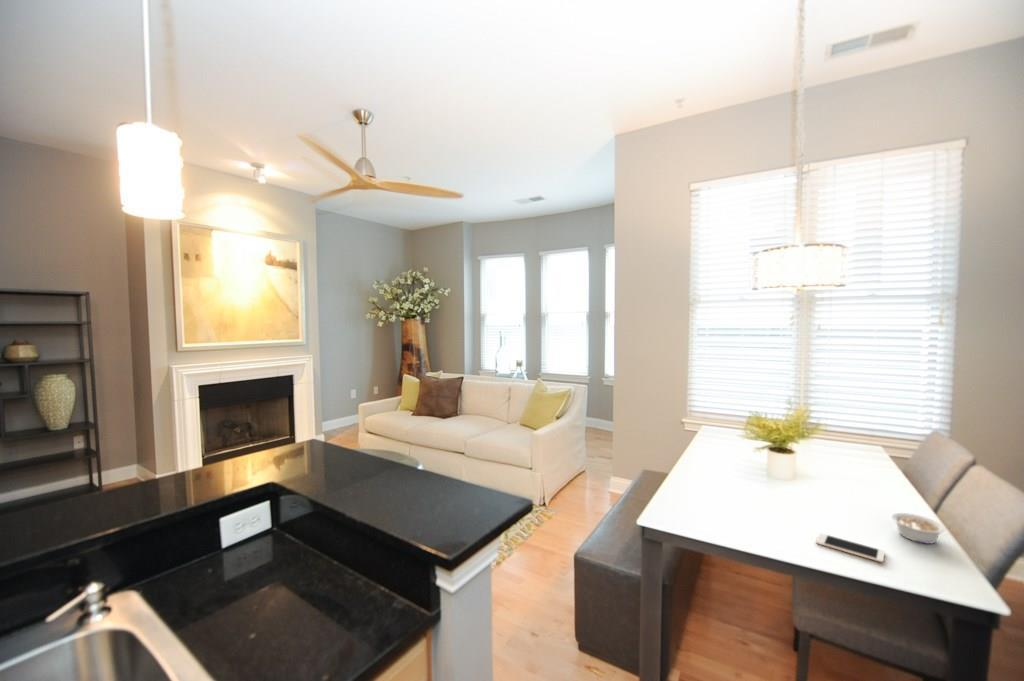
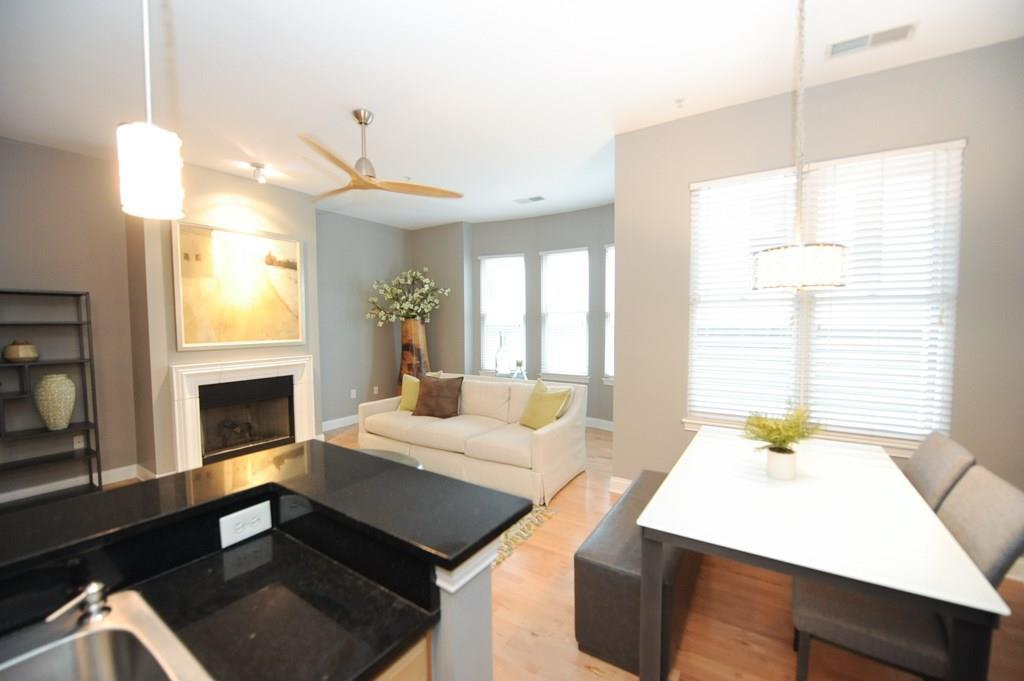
- legume [891,512,946,545]
- cell phone [815,532,886,563]
